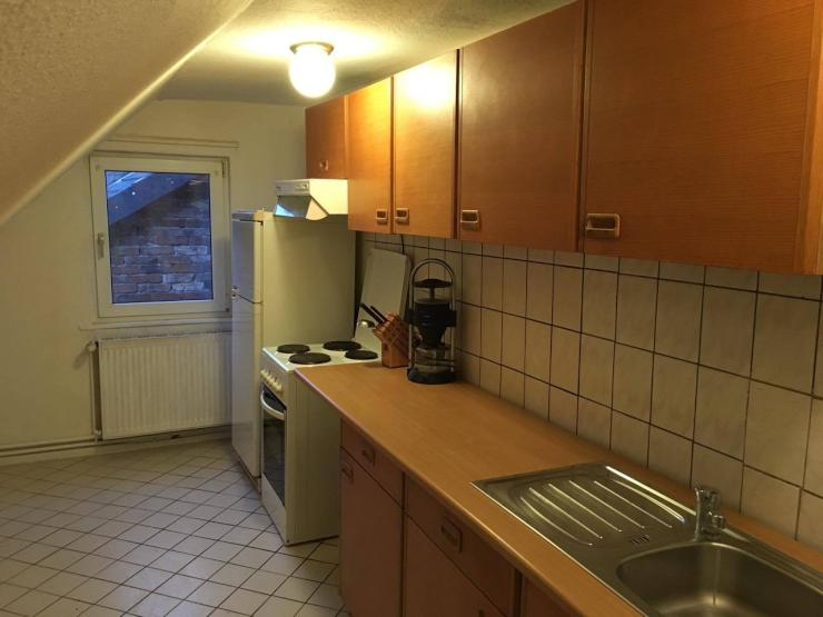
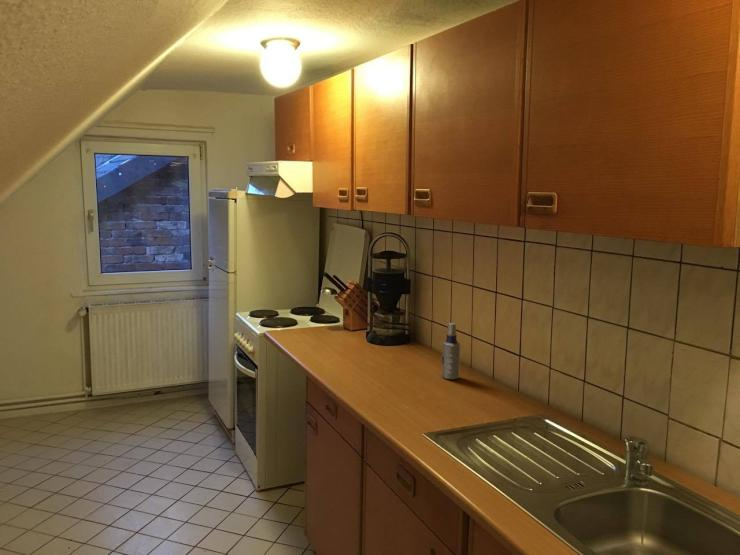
+ spray bottle [441,322,461,380]
